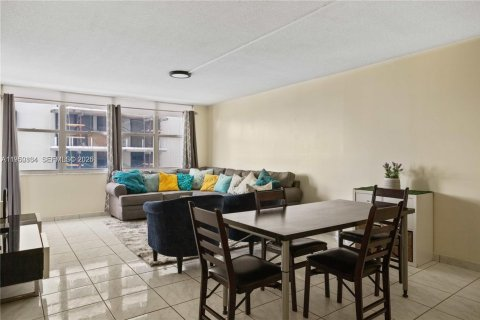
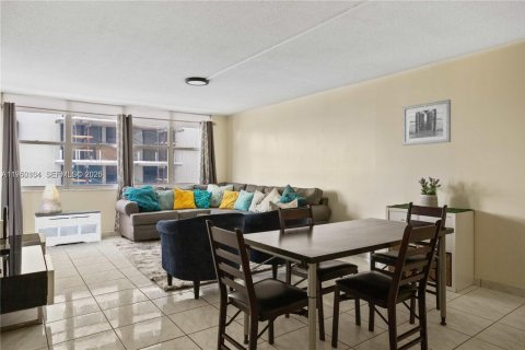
+ wall art [401,98,452,147]
+ decorative urn [38,184,63,213]
+ bench [34,208,102,248]
